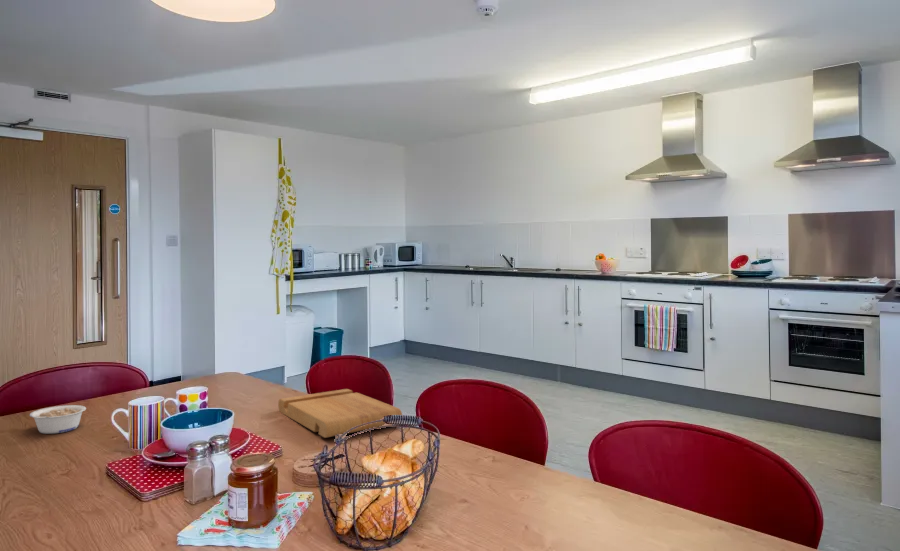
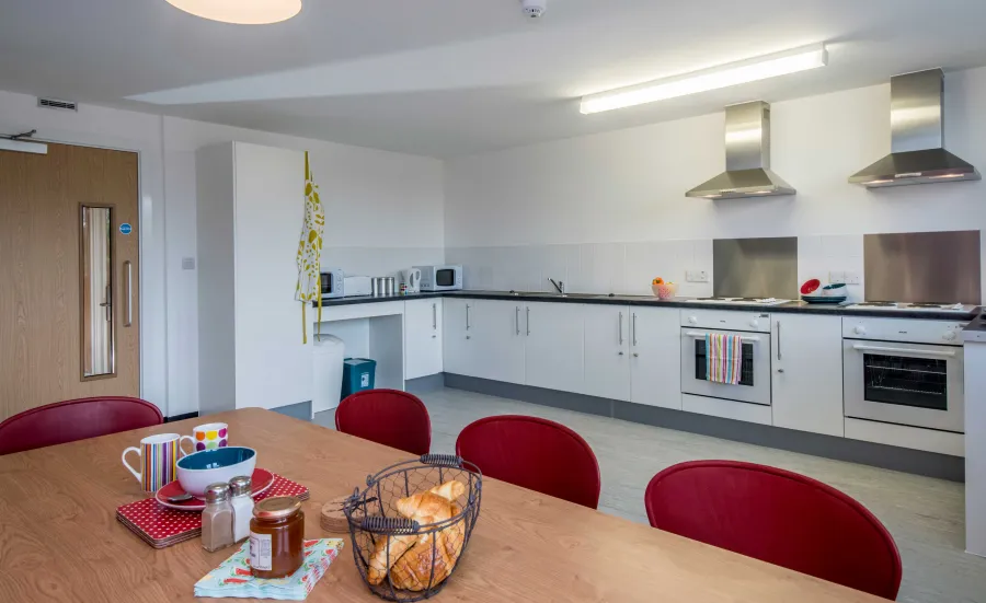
- cutting board [277,388,403,439]
- legume [29,404,87,435]
